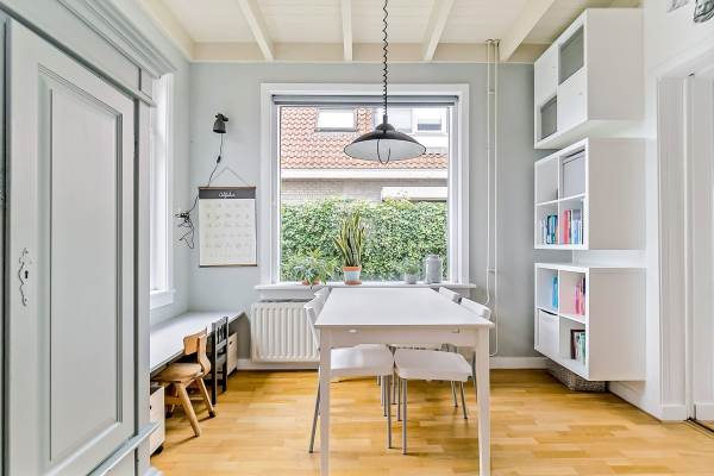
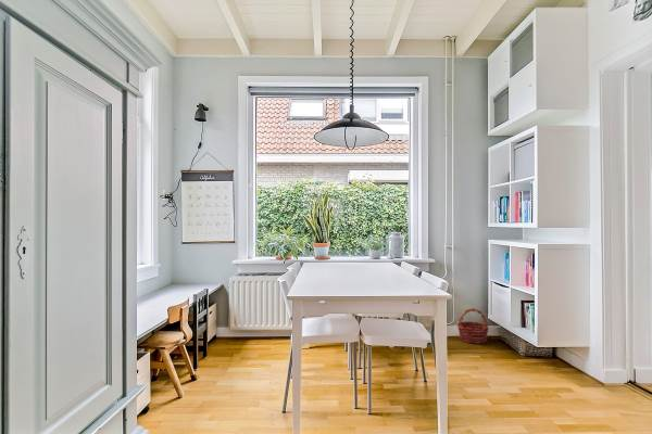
+ basket [456,307,490,344]
